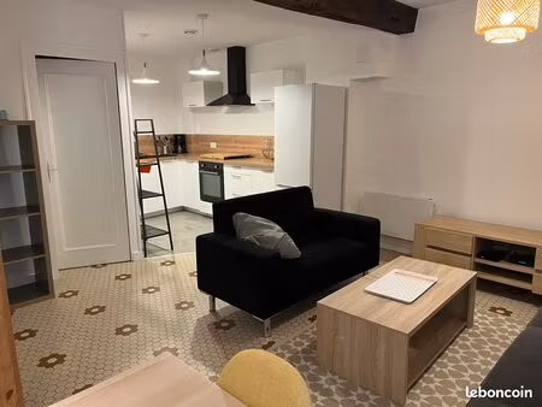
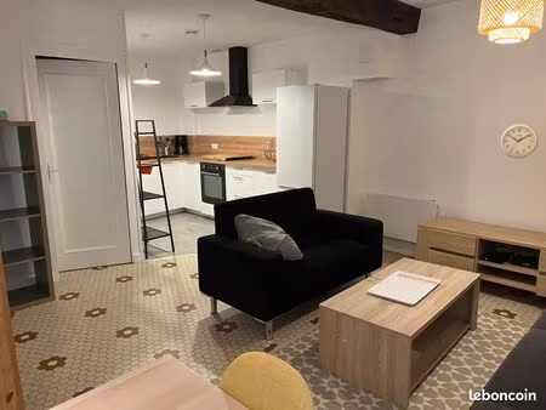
+ wall clock [499,123,540,159]
